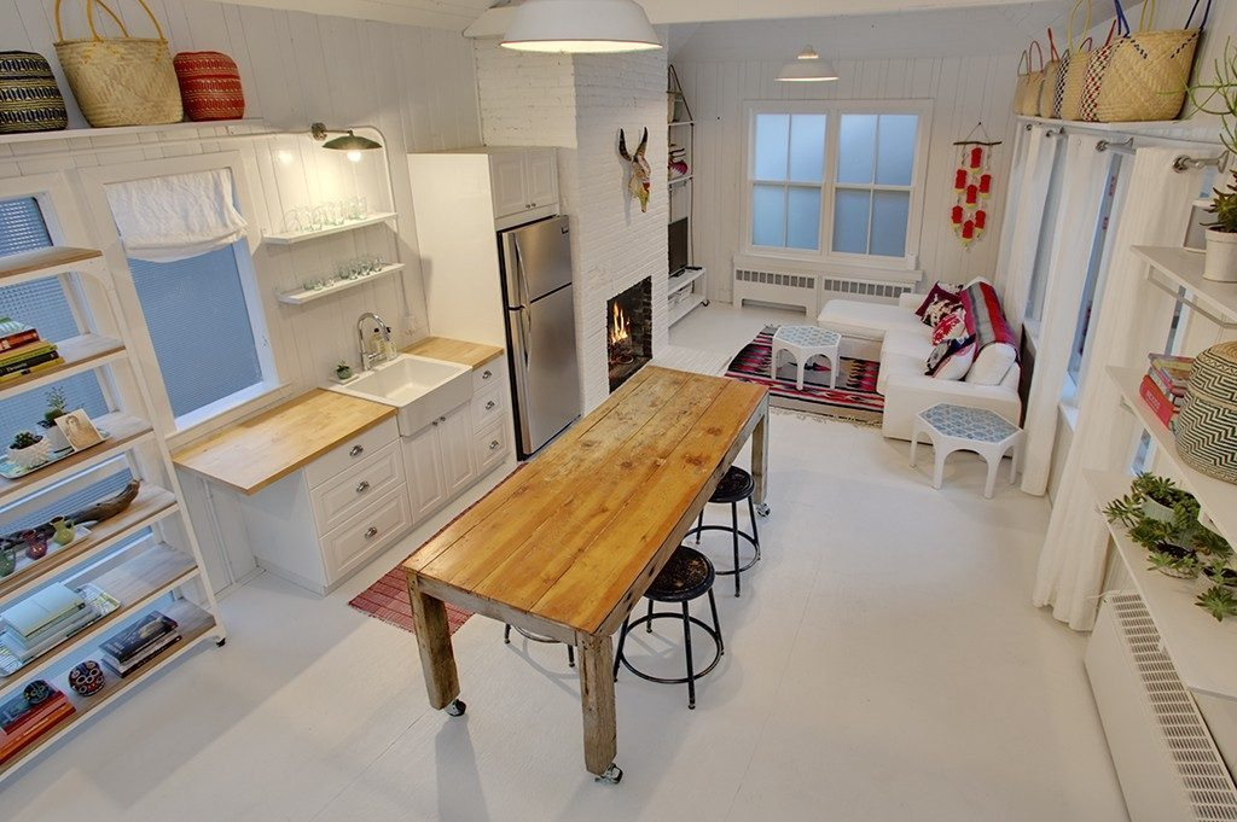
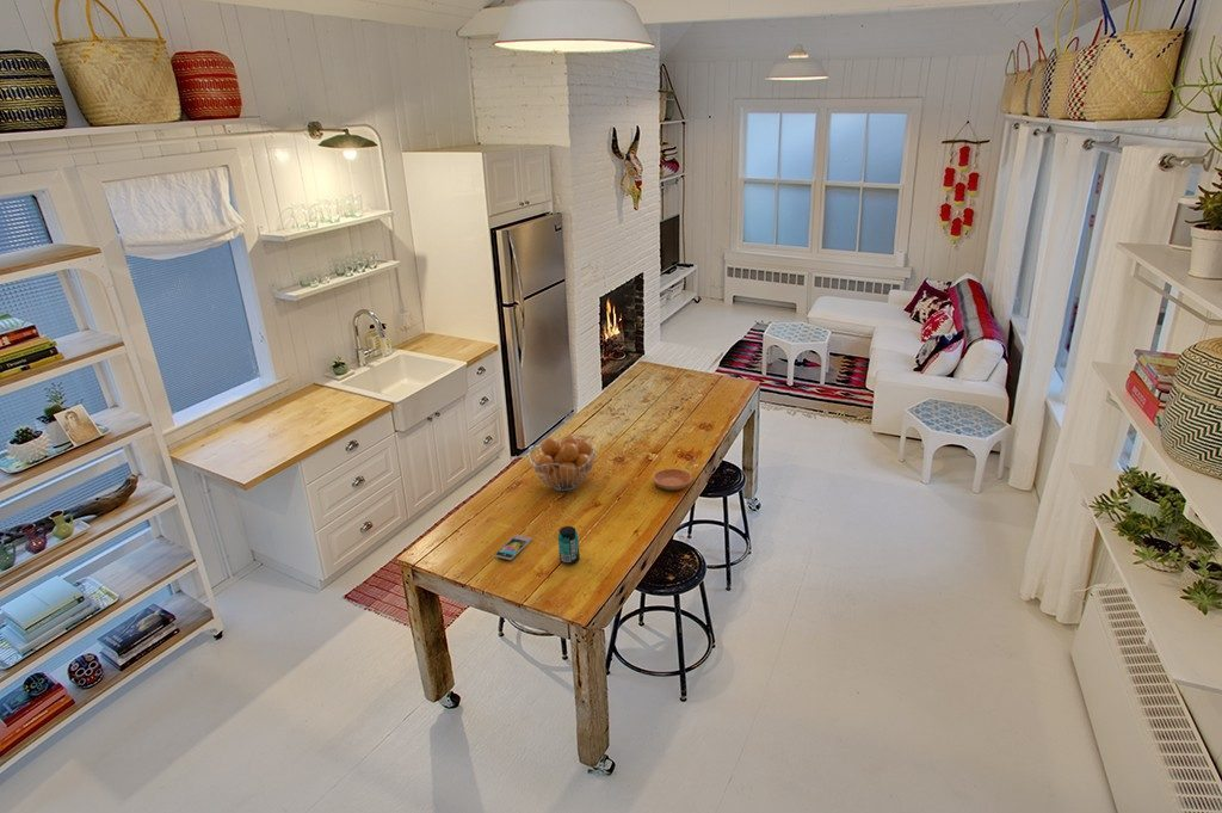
+ beverage can [557,525,581,566]
+ fruit basket [527,435,598,492]
+ saucer [652,468,693,491]
+ smartphone [494,534,533,561]
